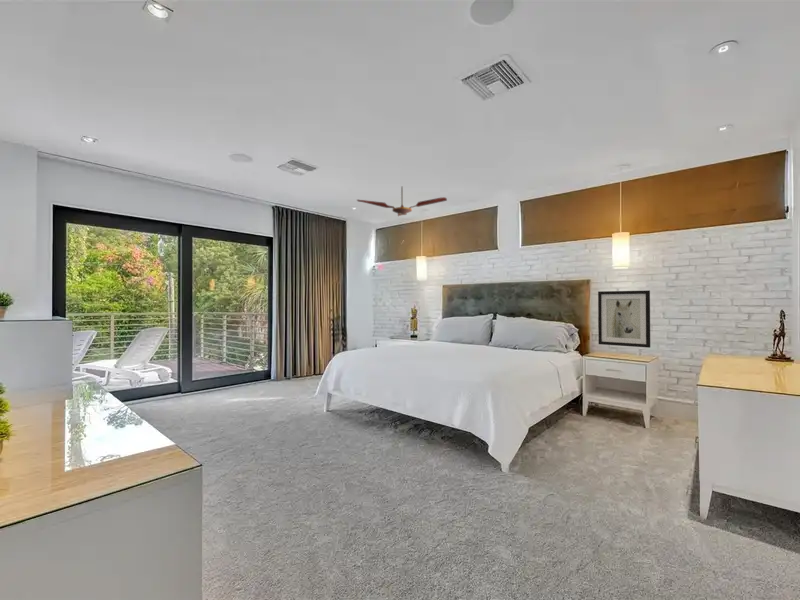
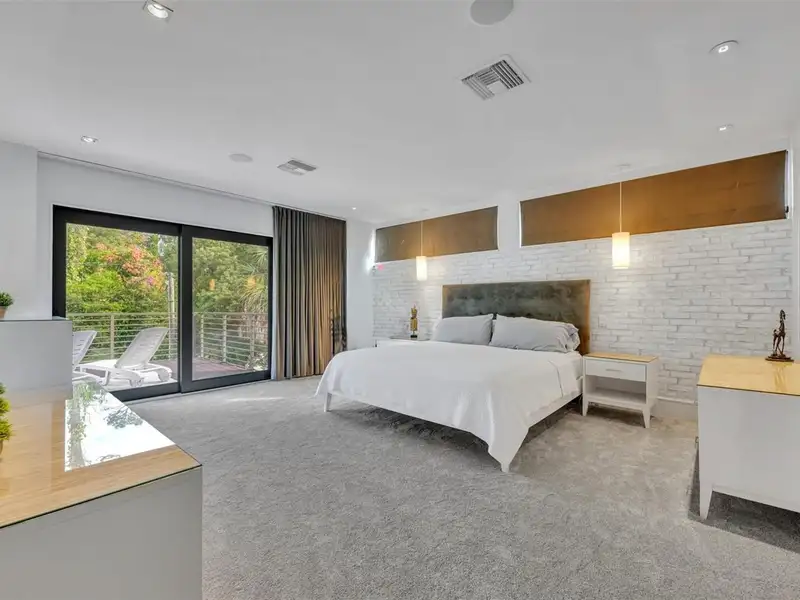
- wall art [597,290,651,349]
- ceiling fan [356,186,448,217]
